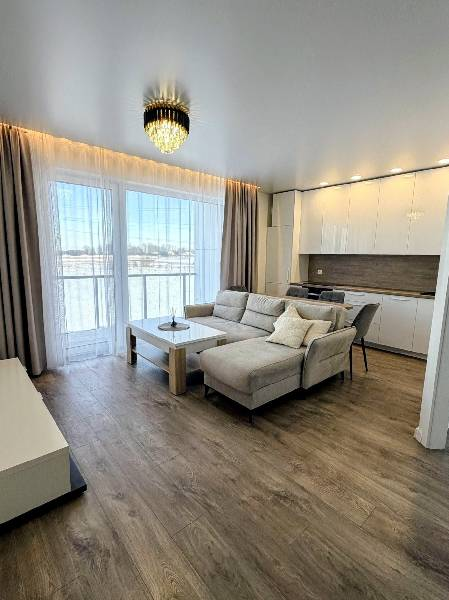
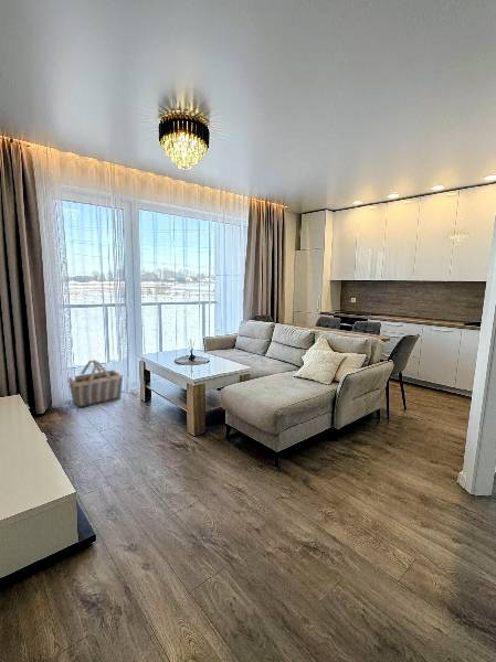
+ basket [67,359,124,409]
